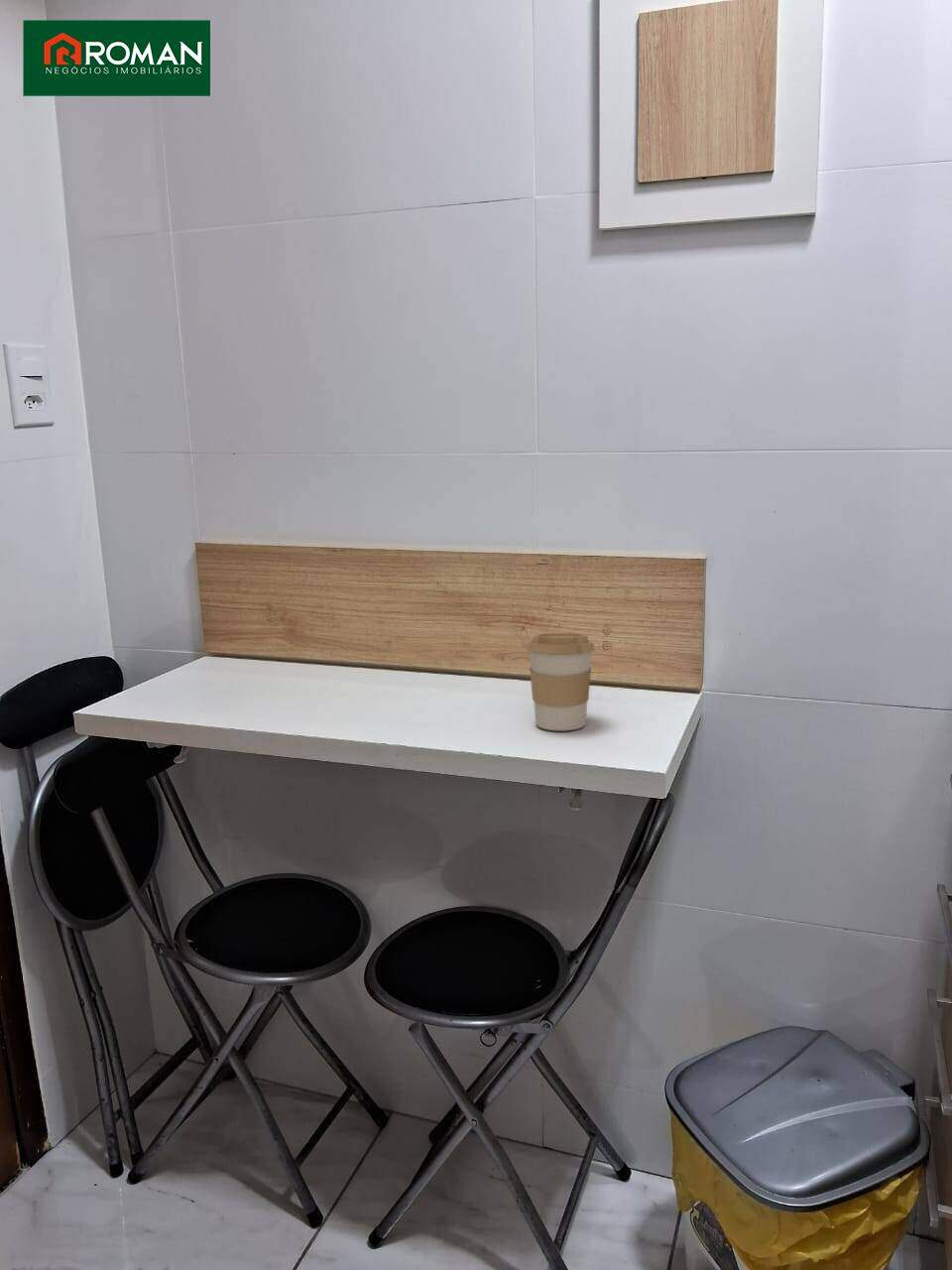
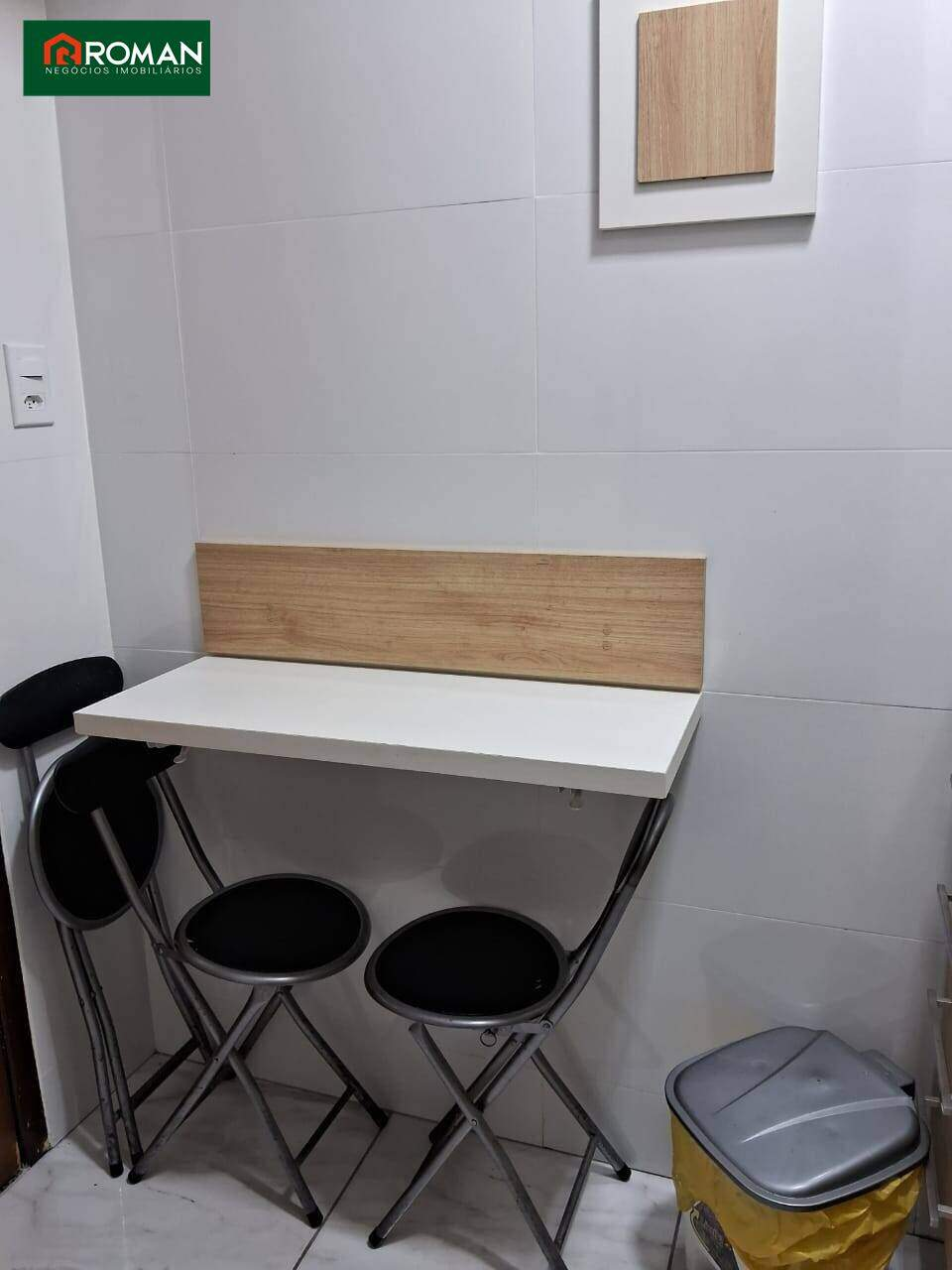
- coffee cup [526,632,596,731]
